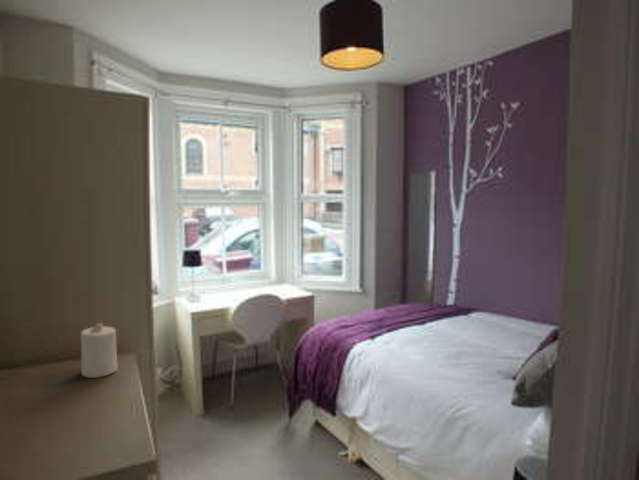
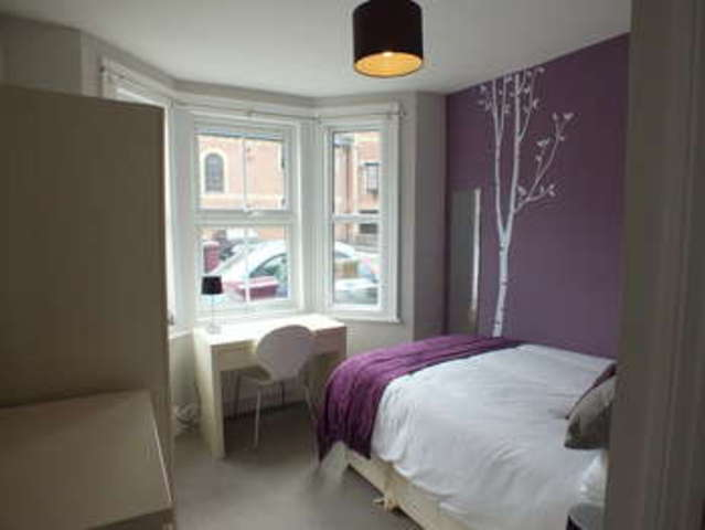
- candle [80,322,118,379]
